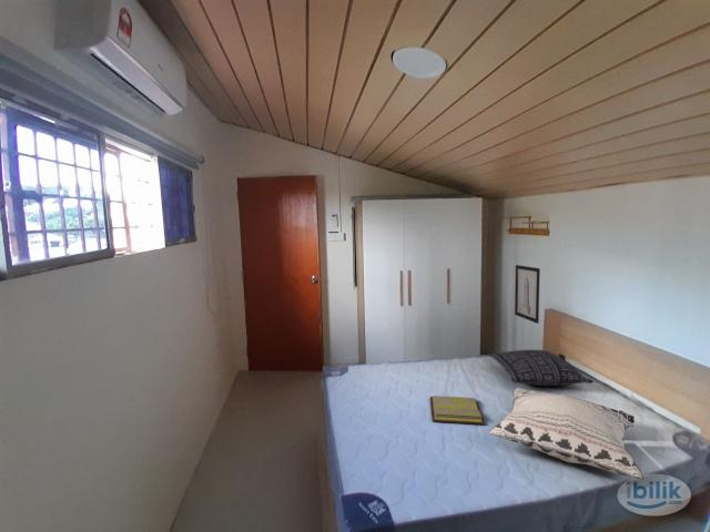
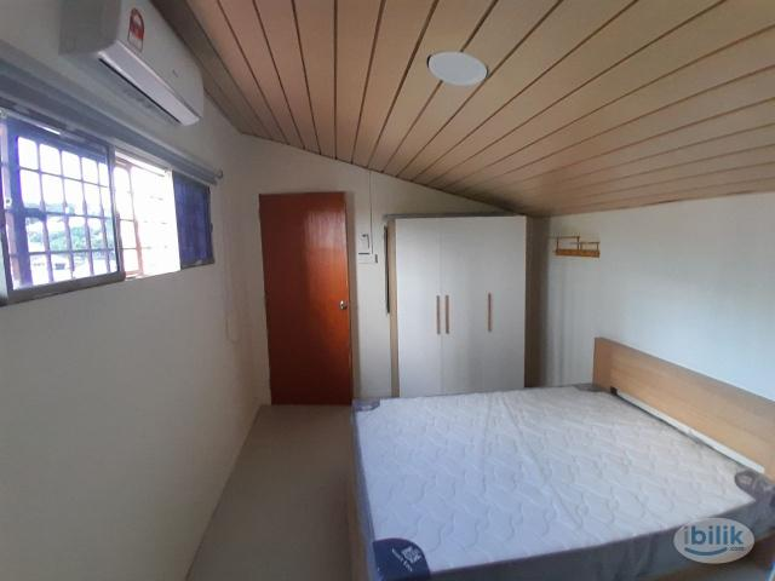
- pillow [487,349,595,387]
- decorative pillow [488,387,646,481]
- wall art [514,264,541,325]
- diary [429,395,486,426]
